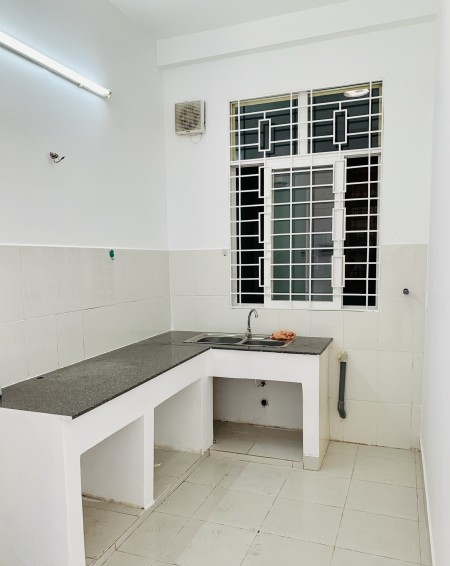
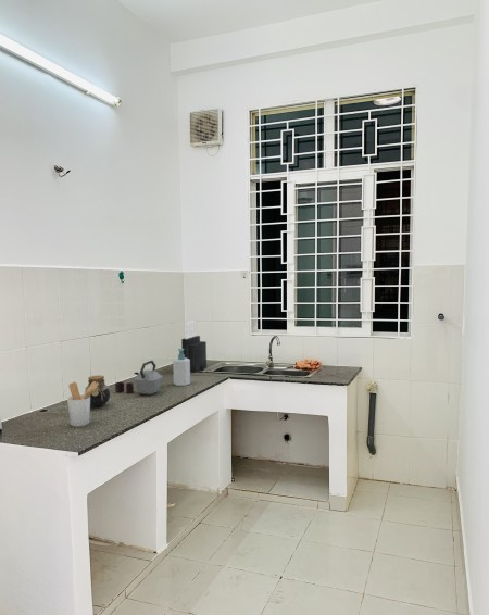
+ utensil holder [66,381,99,427]
+ kettle [114,360,164,397]
+ soap bottle [172,348,191,387]
+ jar [84,375,111,407]
+ knife block [180,319,208,374]
